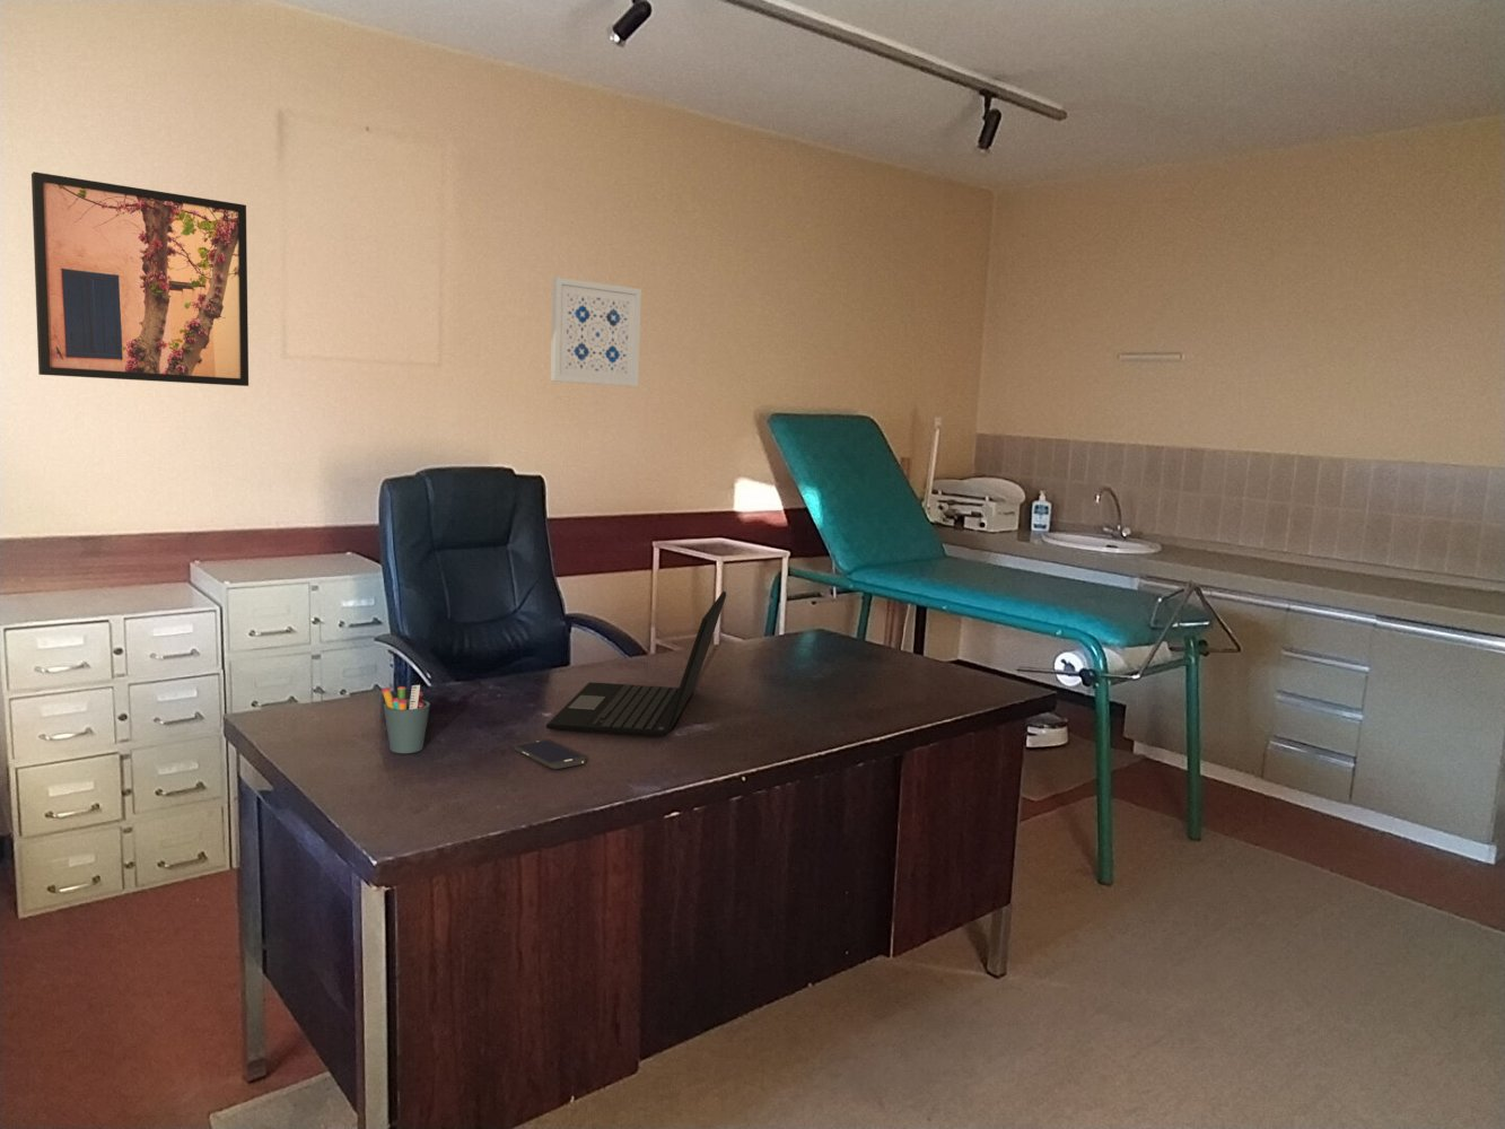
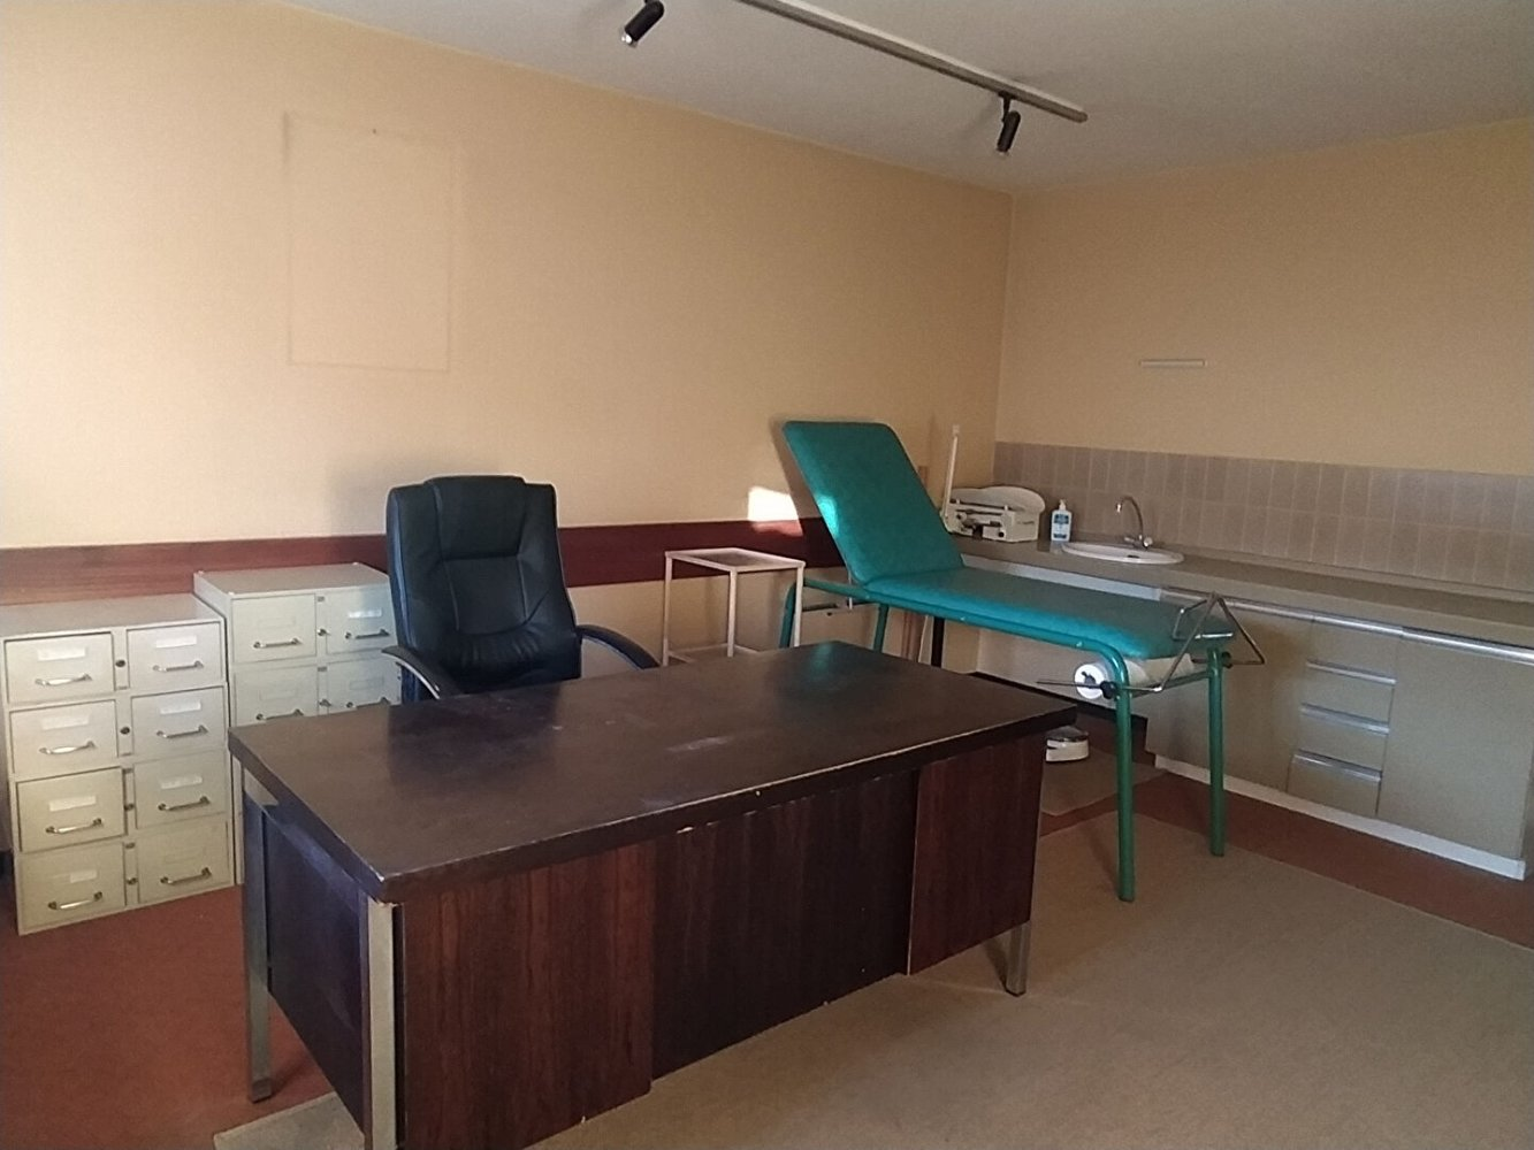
- wall art [550,276,643,388]
- wall art [31,171,249,388]
- pen holder [381,684,432,754]
- smartphone [512,739,587,770]
- laptop [546,591,727,738]
